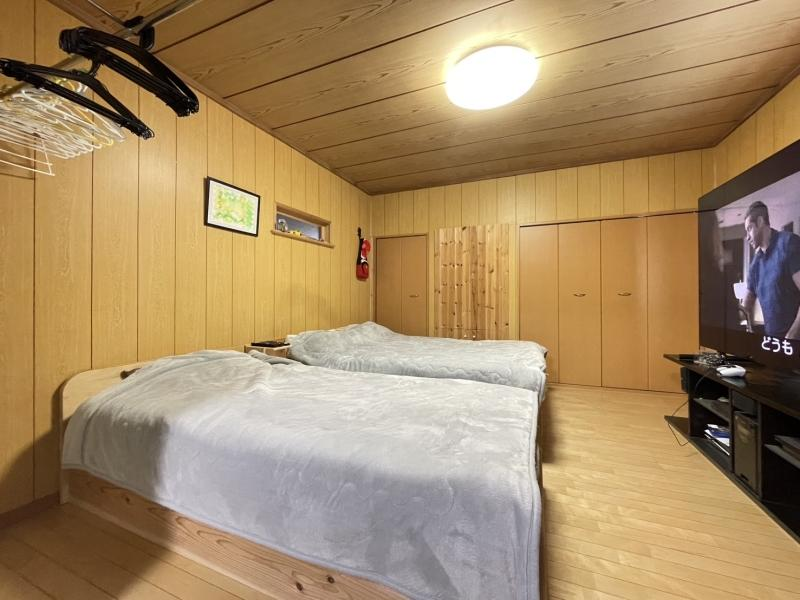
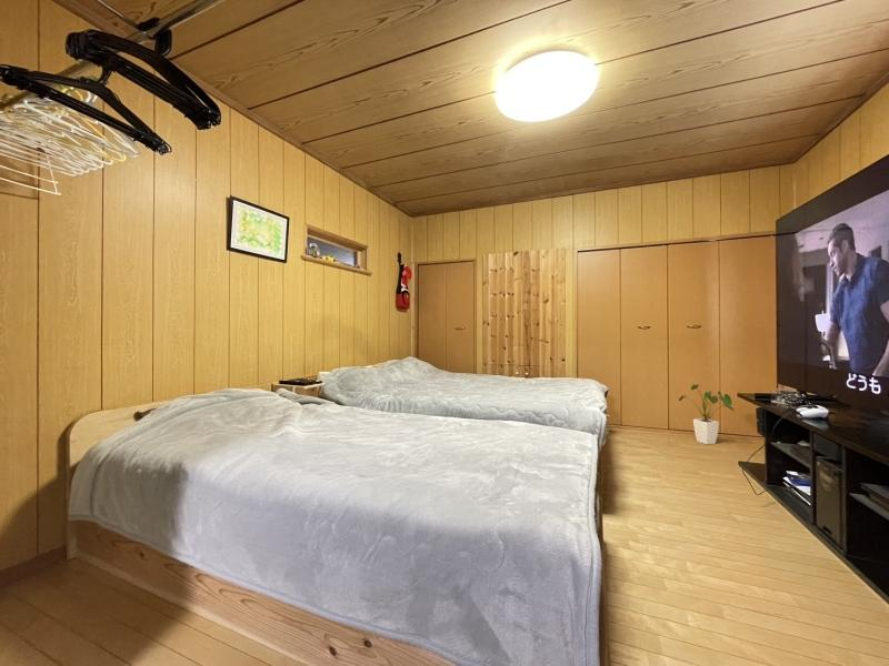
+ house plant [678,384,736,445]
